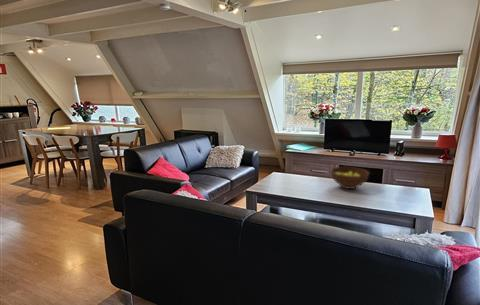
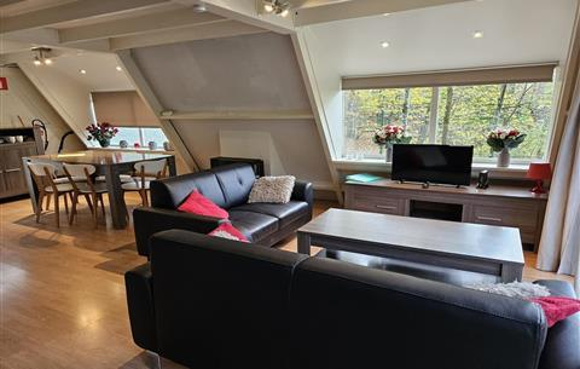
- fruit bowl [330,166,370,190]
